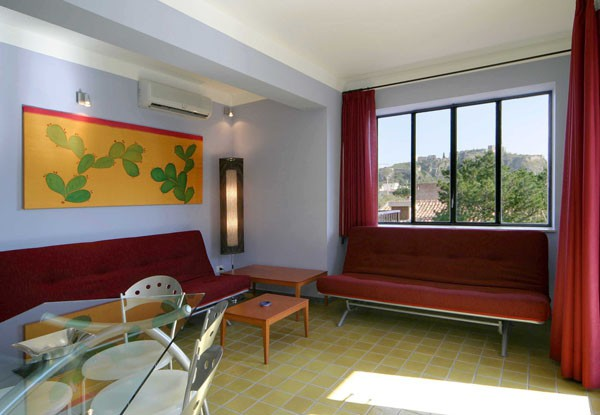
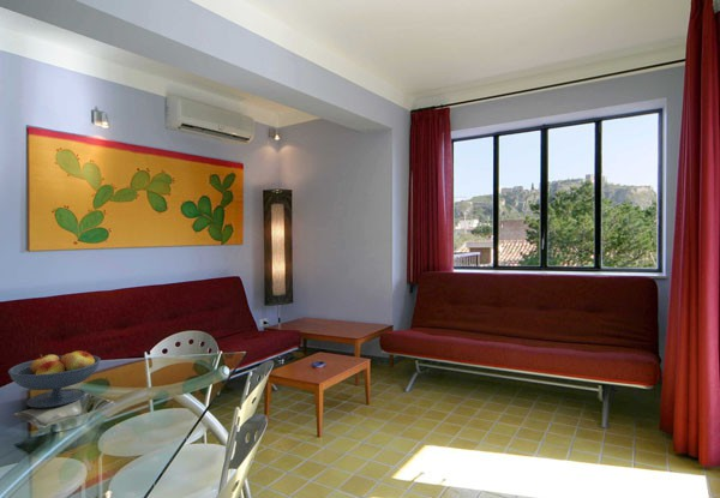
+ fruit bowl [7,350,102,409]
